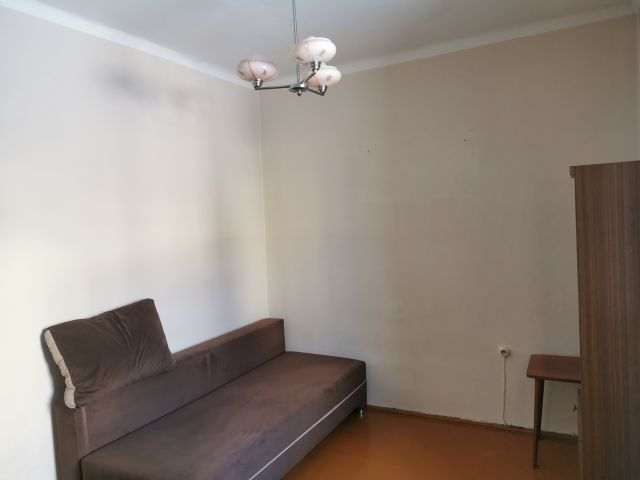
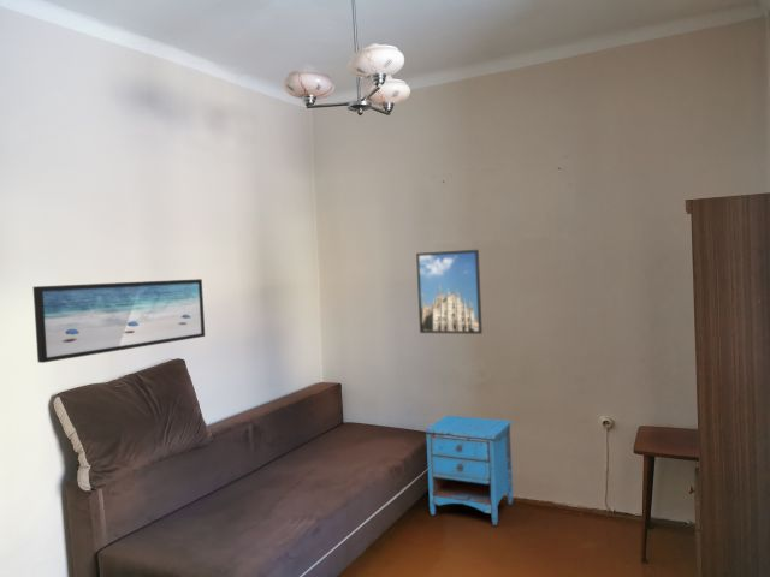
+ wall art [32,278,206,364]
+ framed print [415,249,484,335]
+ nightstand [424,415,514,527]
